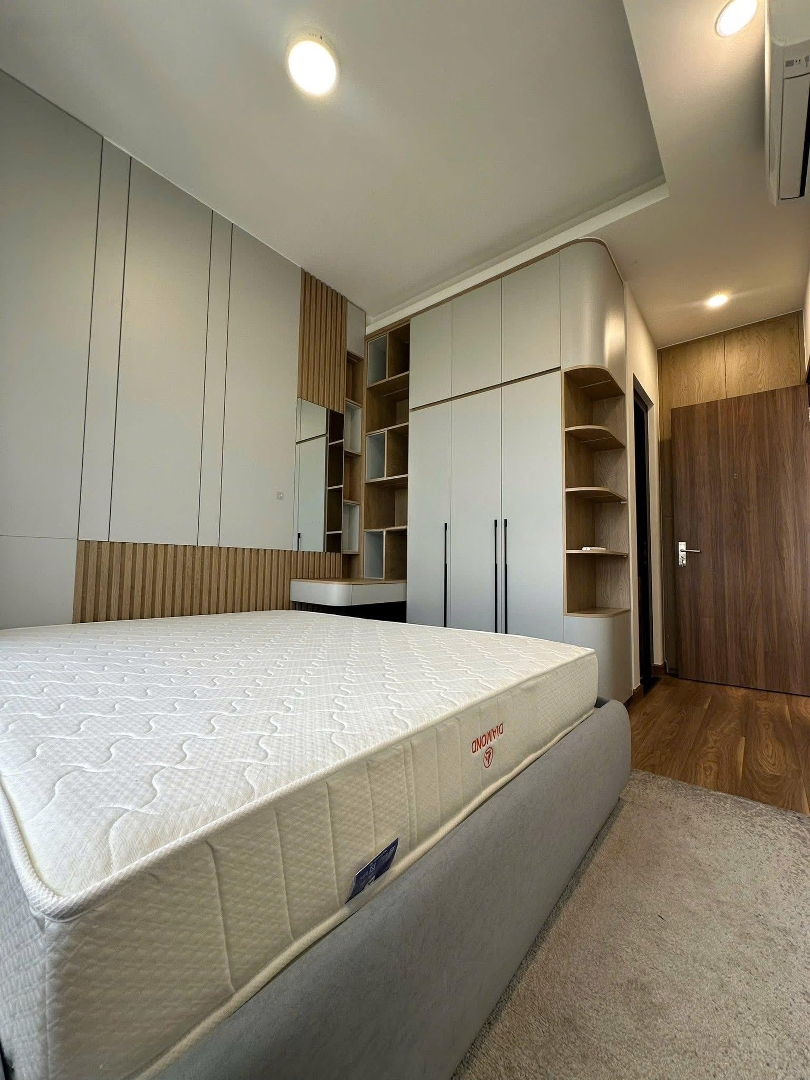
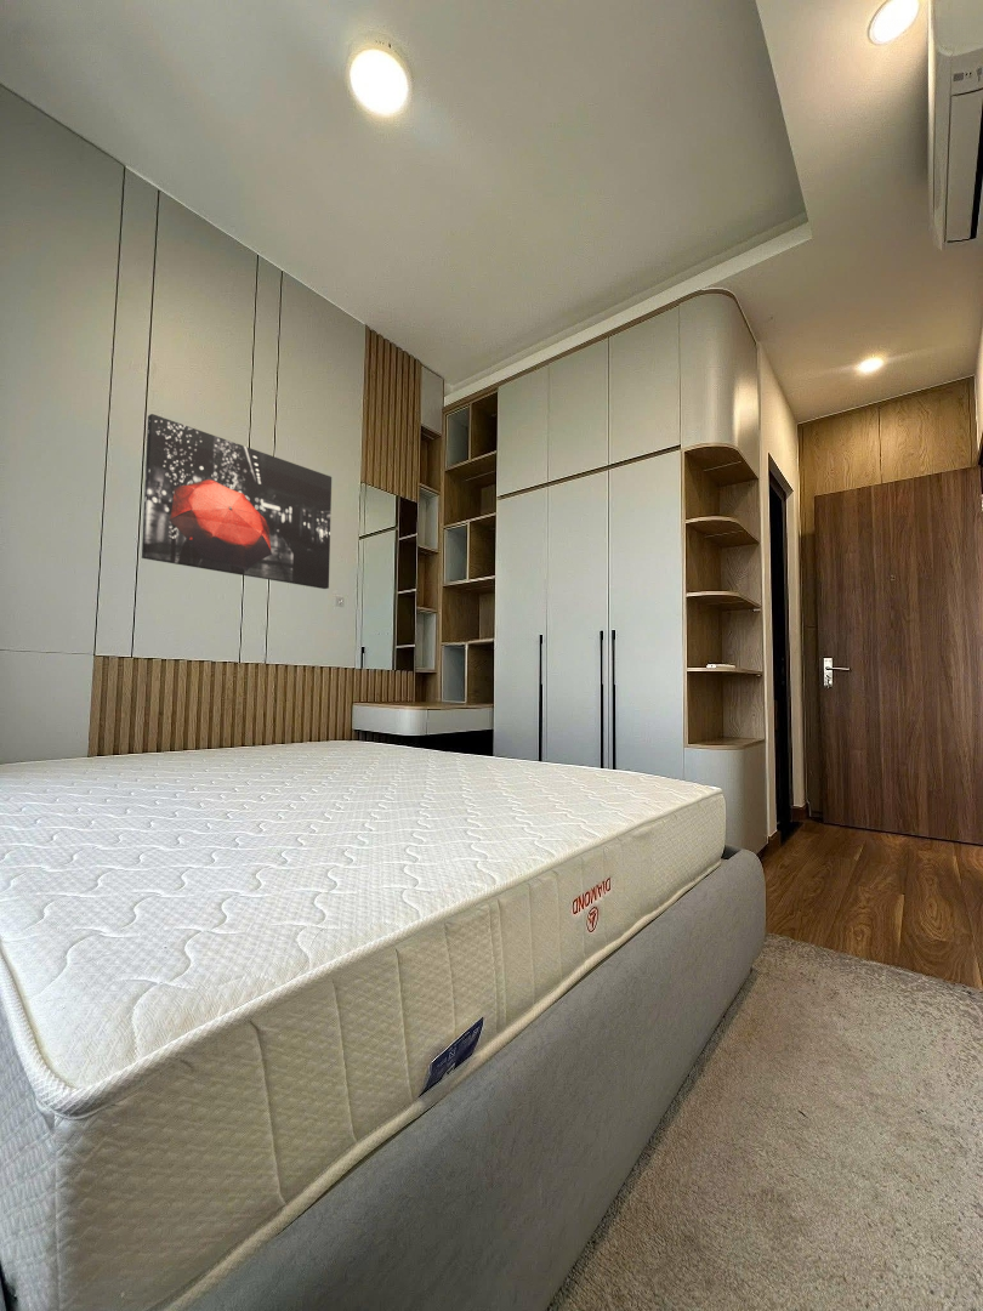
+ wall art [141,413,333,590]
